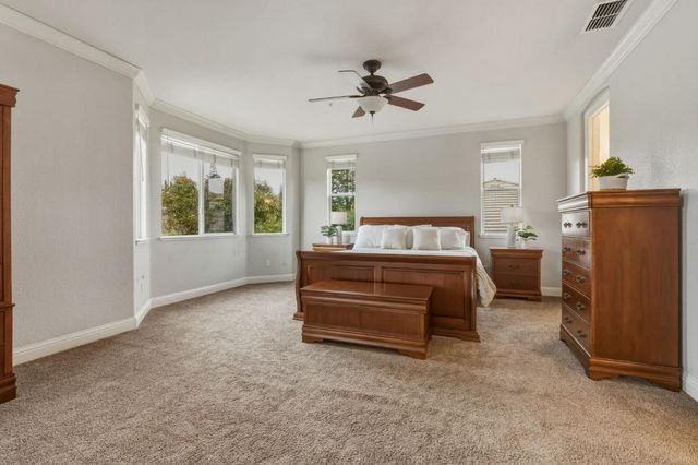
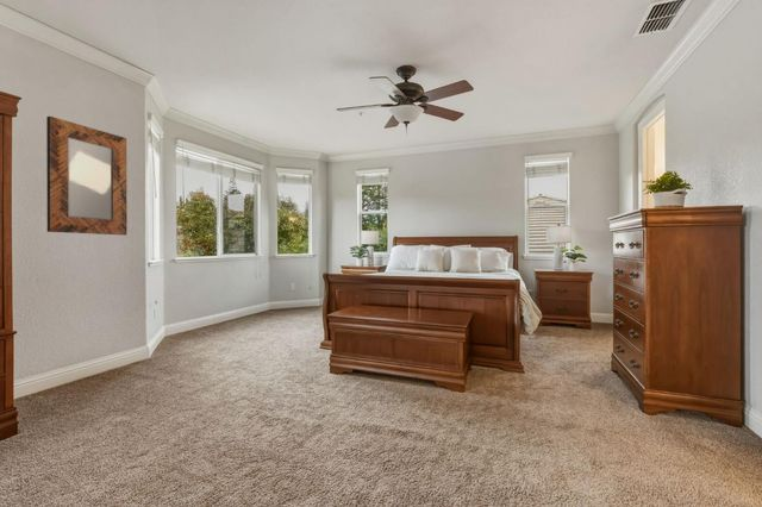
+ home mirror [45,115,129,236]
